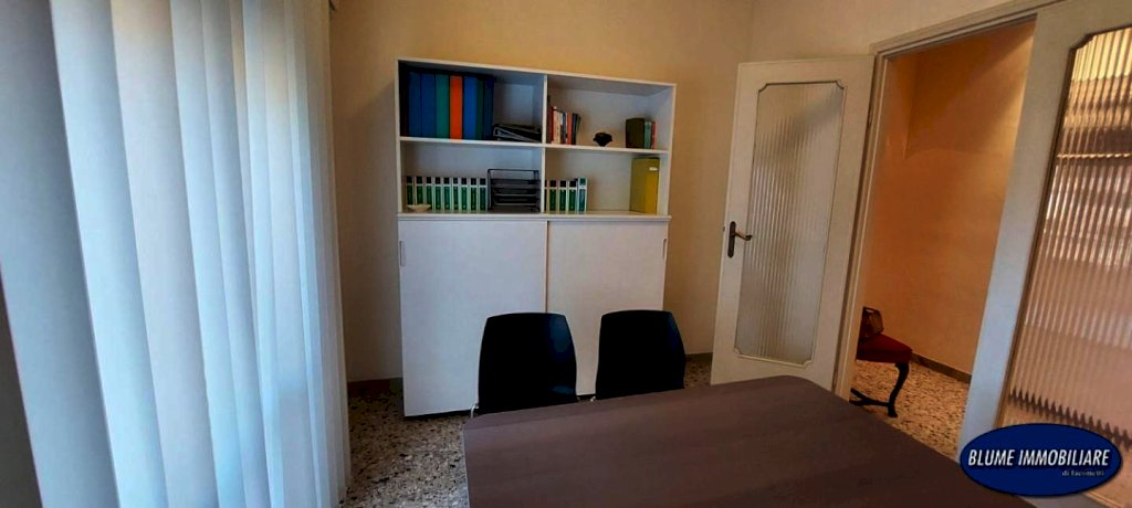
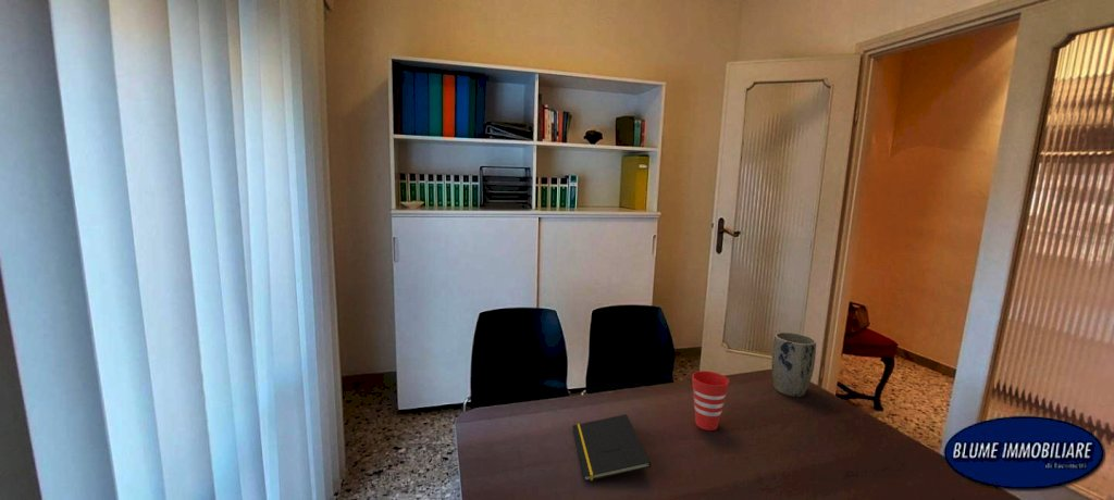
+ plant pot [770,332,817,398]
+ cup [691,370,730,432]
+ notepad [571,413,652,483]
